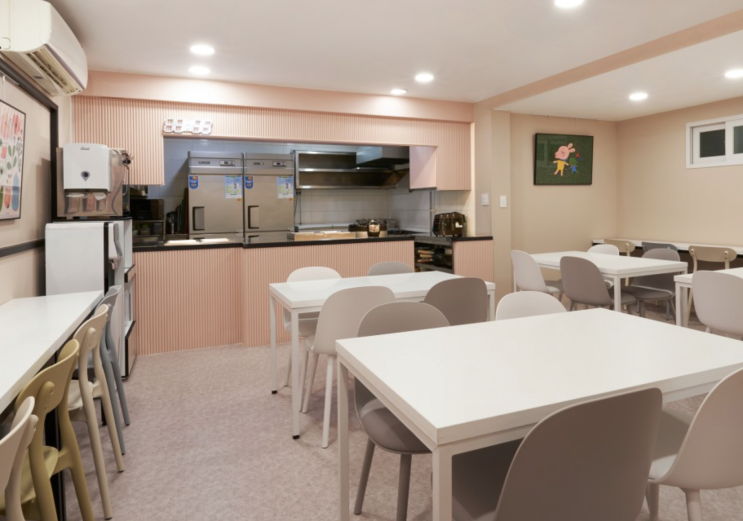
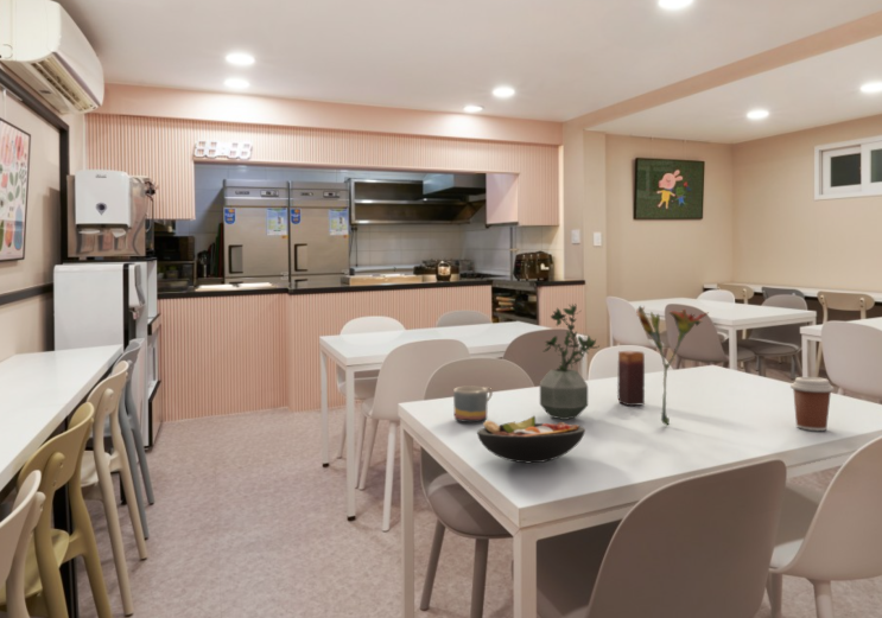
+ potted plant [539,302,602,421]
+ mug [452,386,494,423]
+ candle [616,350,646,407]
+ flower [635,305,710,427]
+ coffee cup [789,376,836,432]
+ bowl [476,414,586,464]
